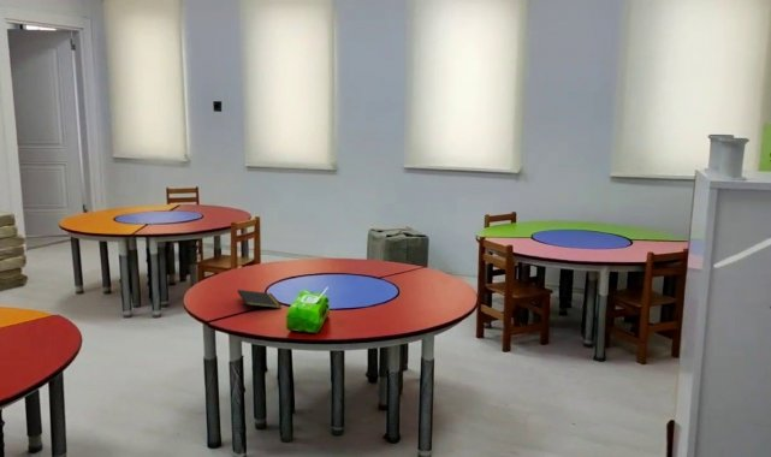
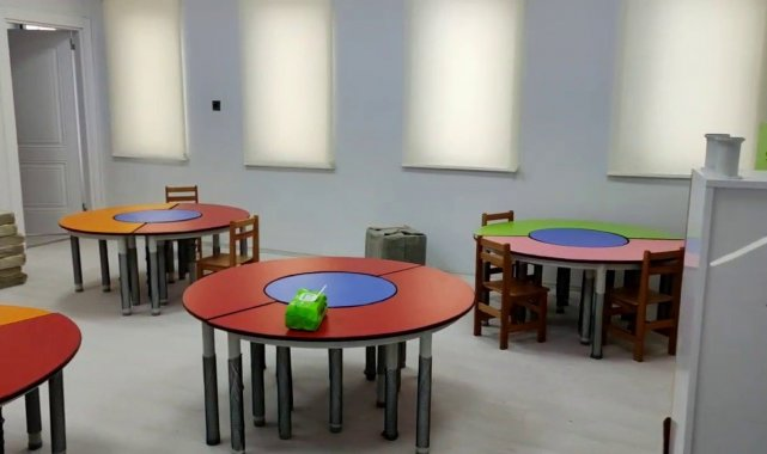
- notepad [236,289,283,313]
